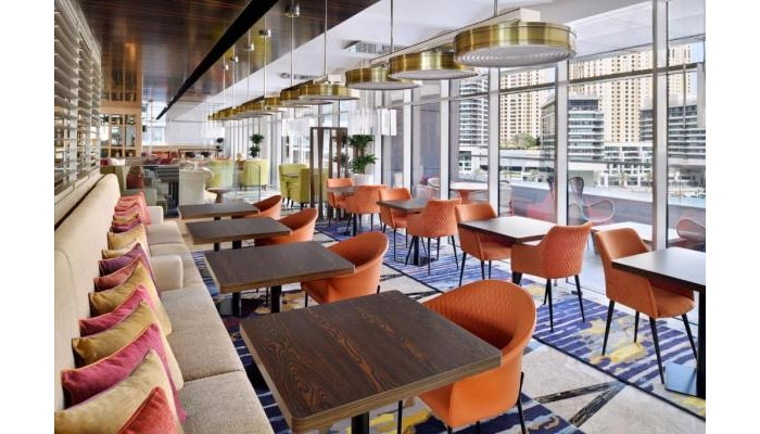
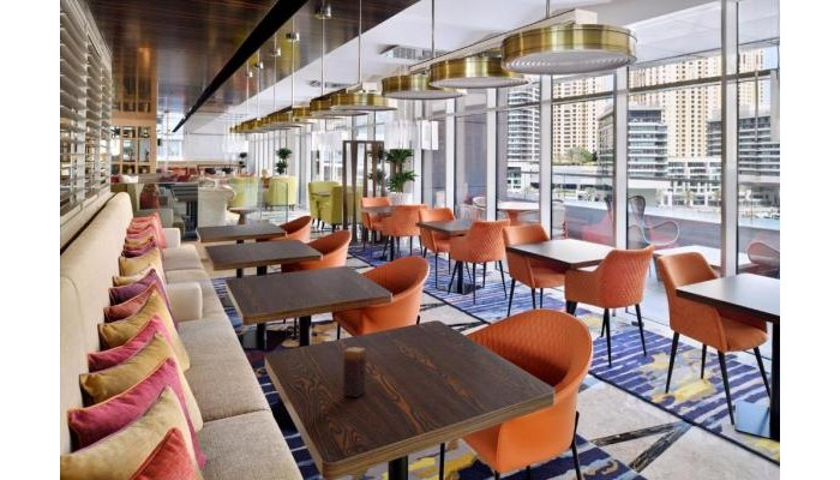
+ candle [342,347,367,398]
